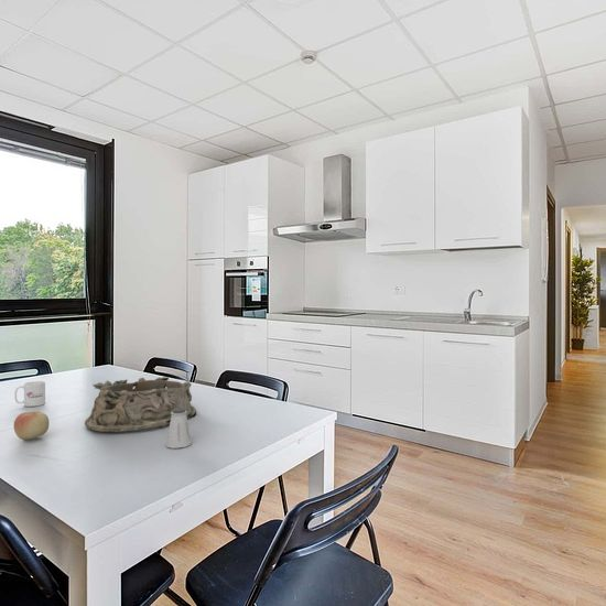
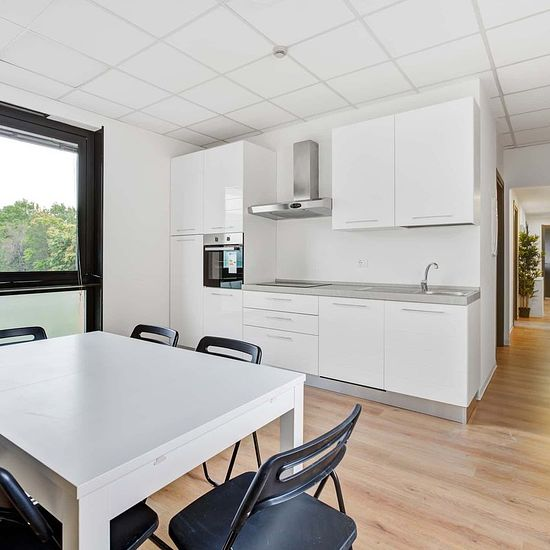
- apple [13,411,51,441]
- mug [13,380,46,408]
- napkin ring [84,376,197,433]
- saltshaker [165,408,193,450]
